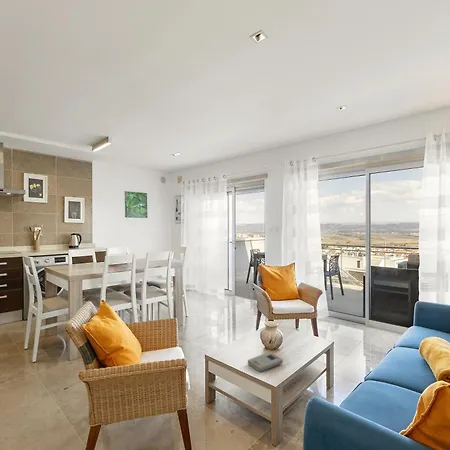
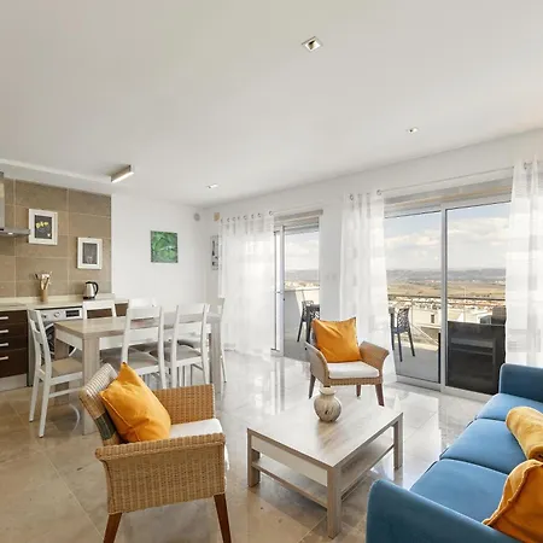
- book [247,351,284,373]
